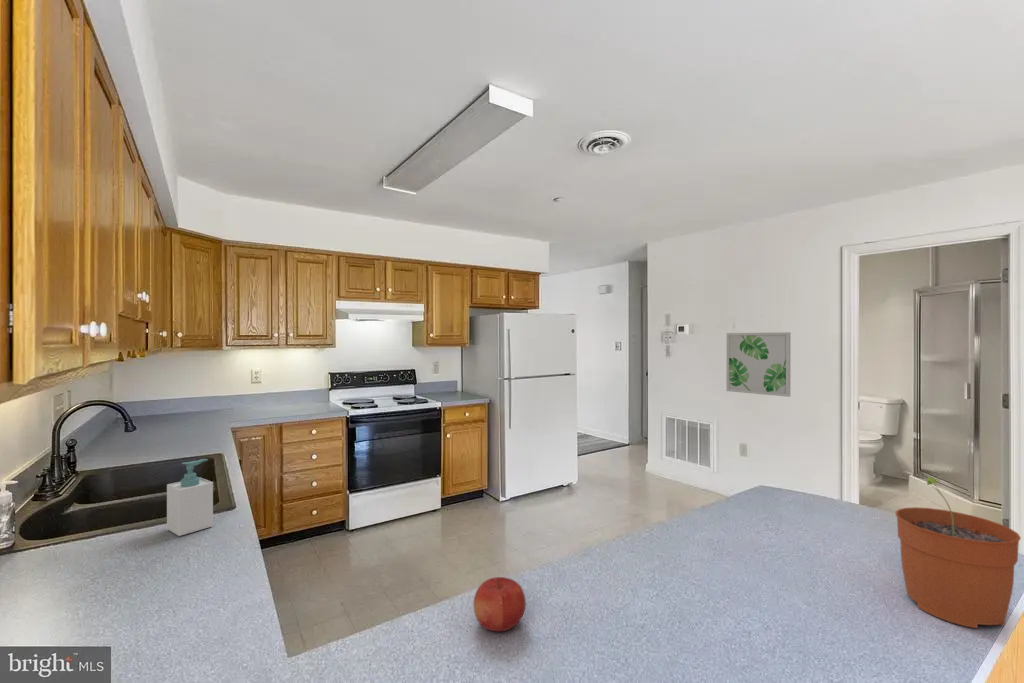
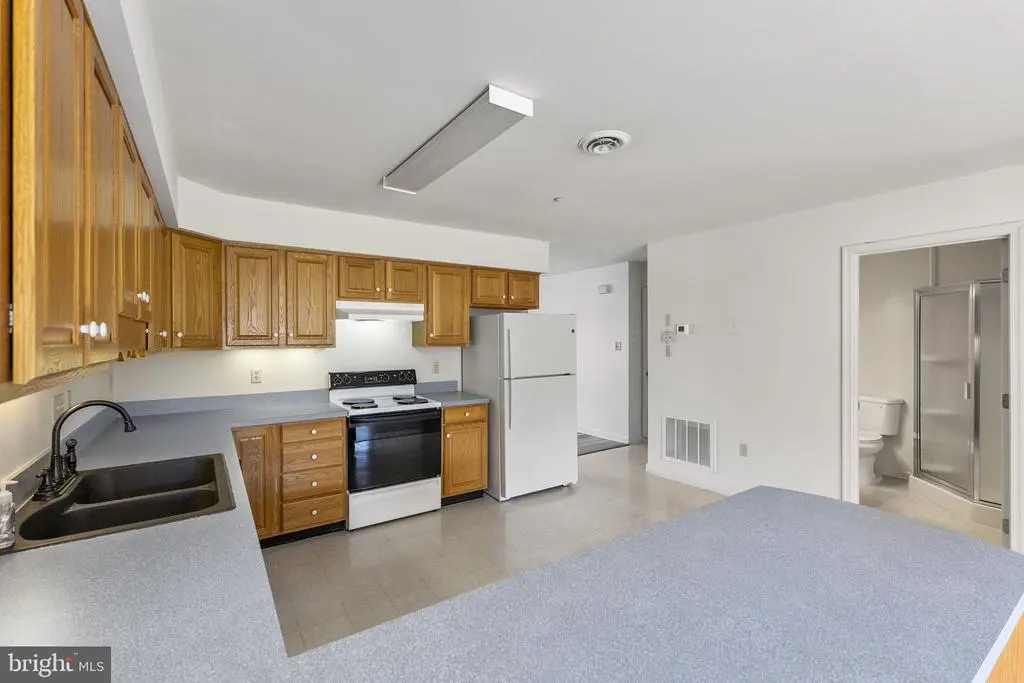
- fruit [472,576,527,632]
- soap bottle [166,458,214,537]
- plant pot [895,476,1022,629]
- wall art [725,331,792,398]
